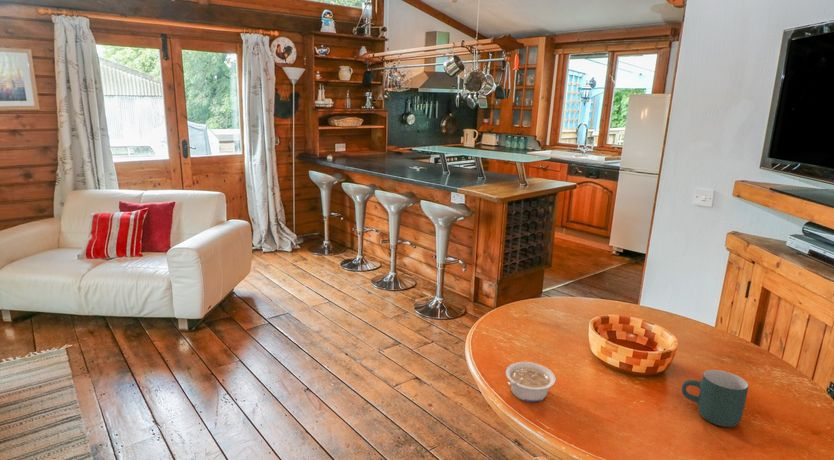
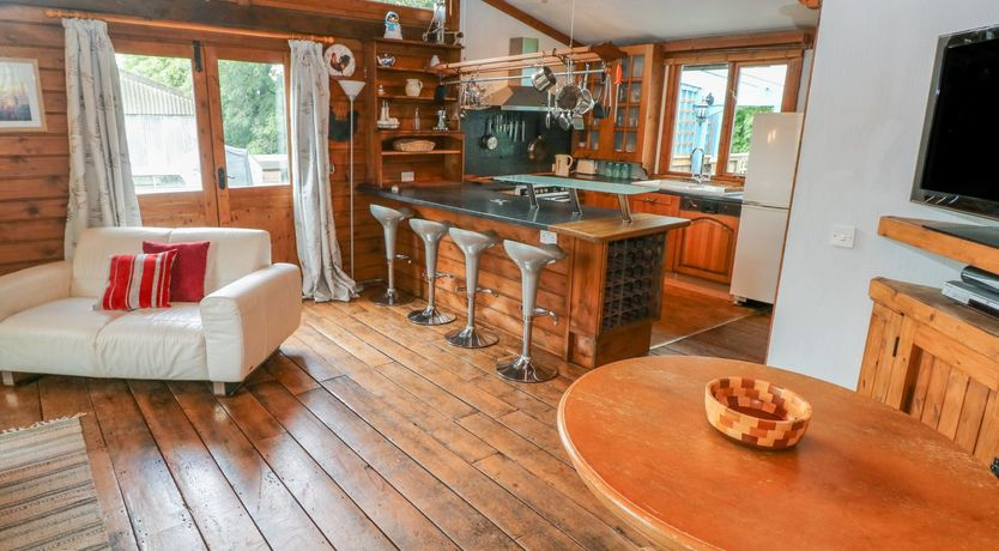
- mug [681,369,750,428]
- legume [504,361,557,403]
